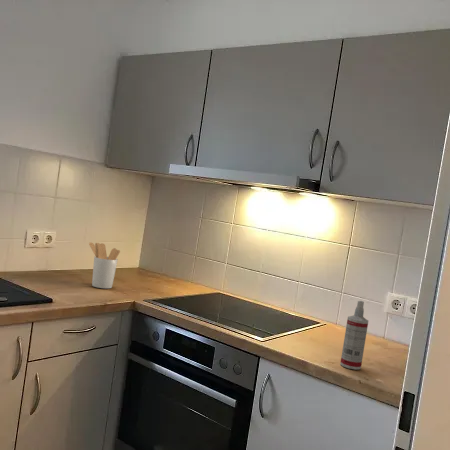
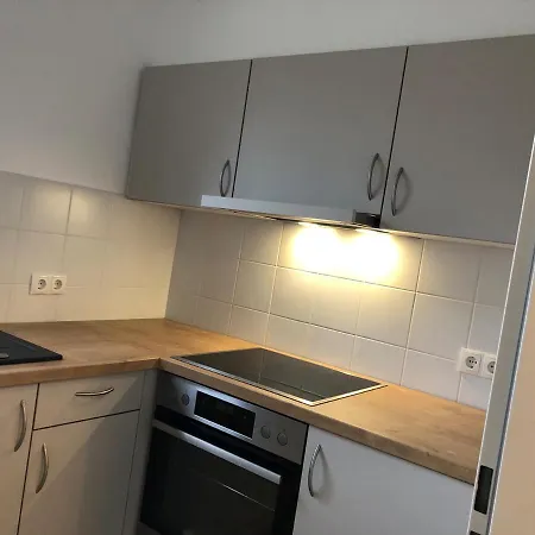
- spray bottle [339,300,369,371]
- utensil holder [88,241,121,289]
